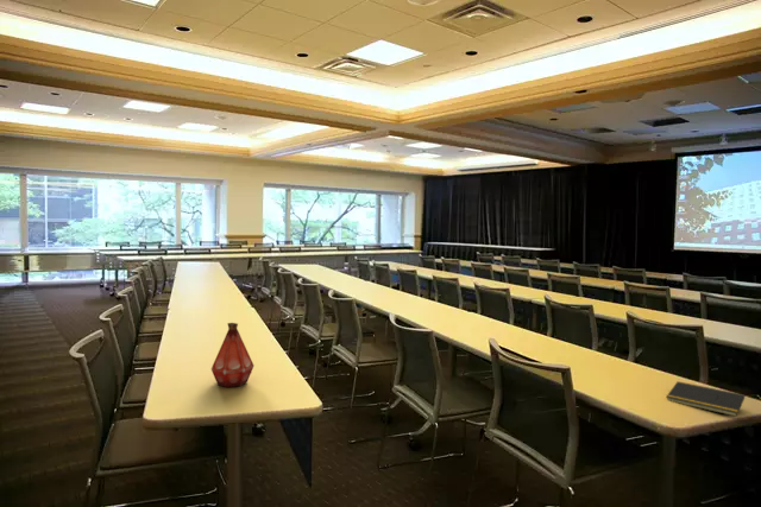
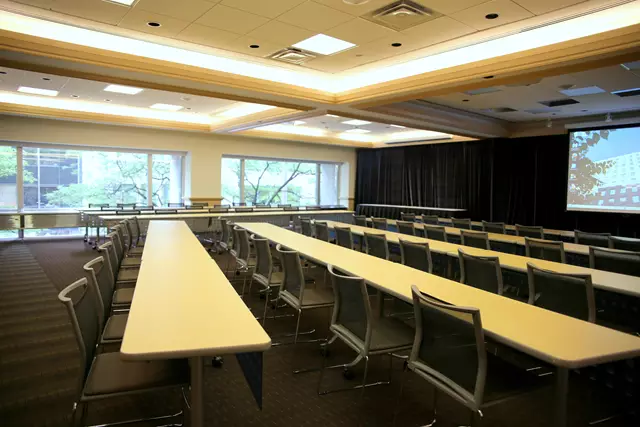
- bottle [210,322,254,388]
- notepad [665,380,746,418]
